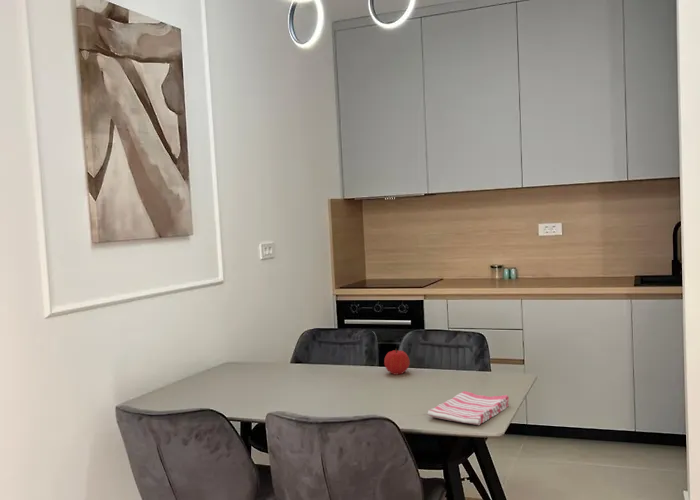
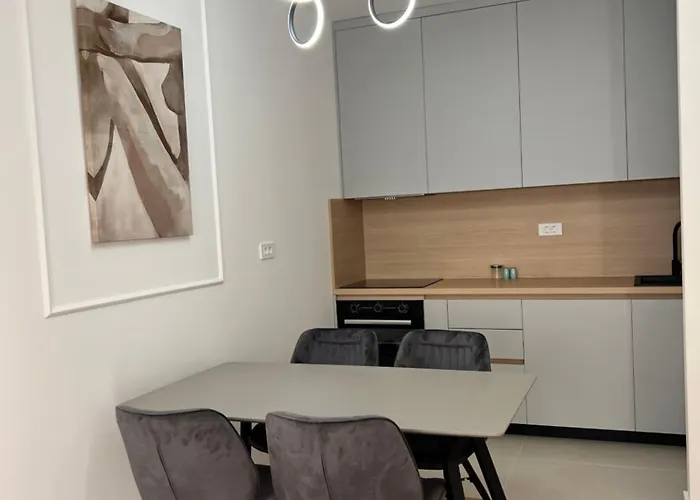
- dish towel [426,390,510,426]
- fruit [383,348,410,376]
